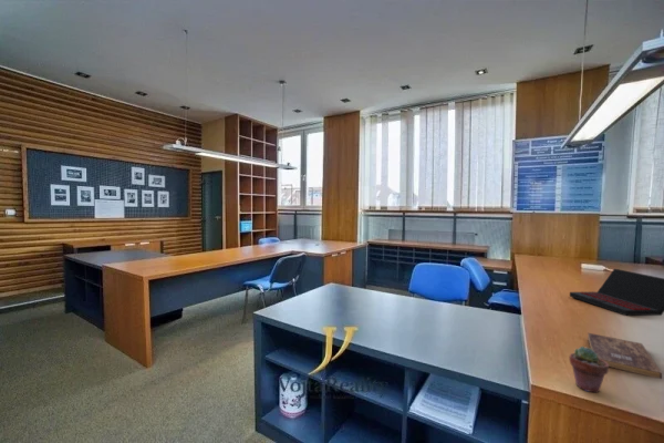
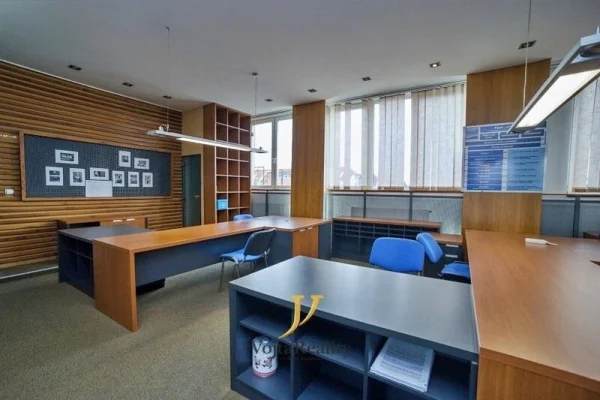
- bible [587,332,663,380]
- laptop [569,268,664,317]
- potted succulent [568,346,610,393]
